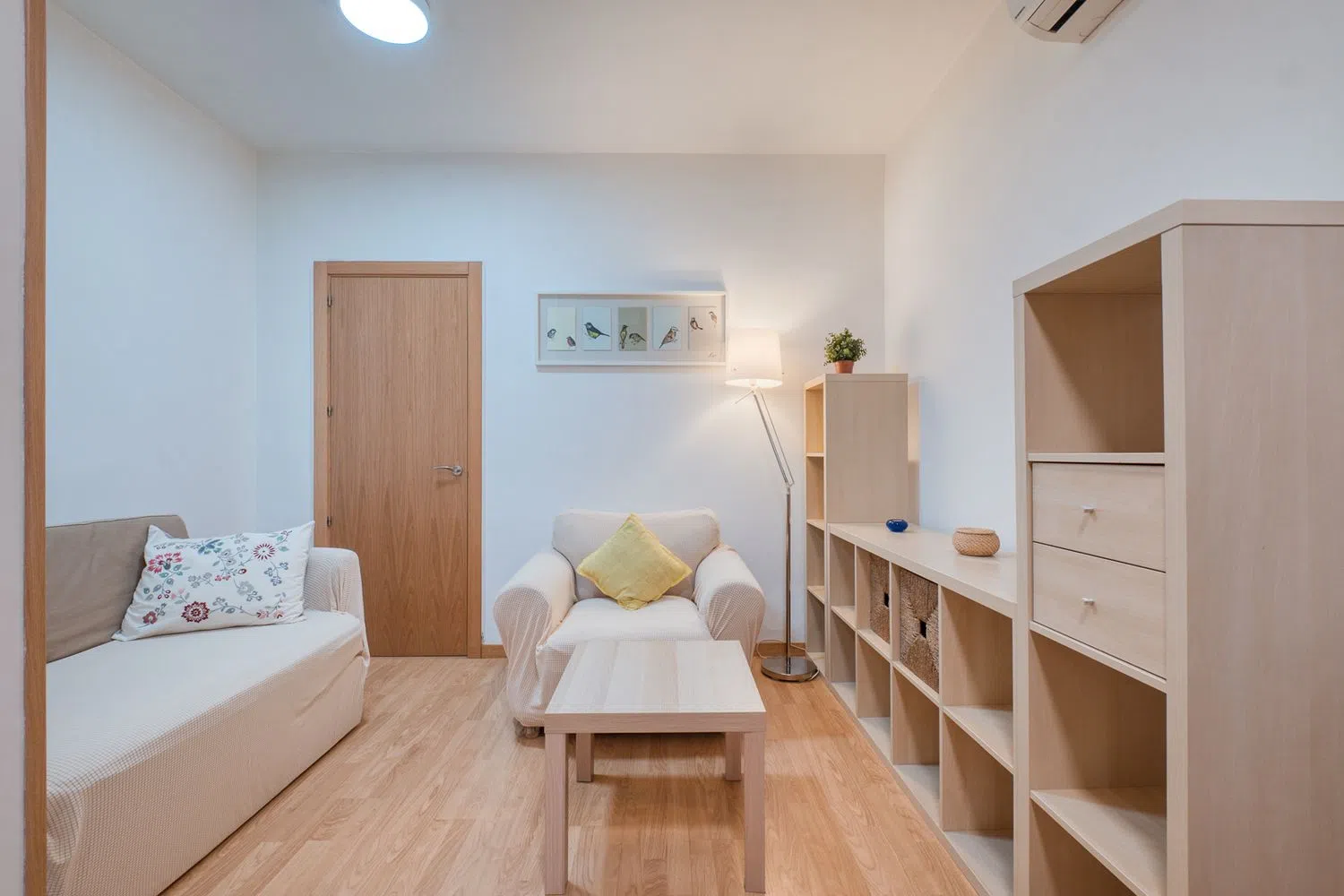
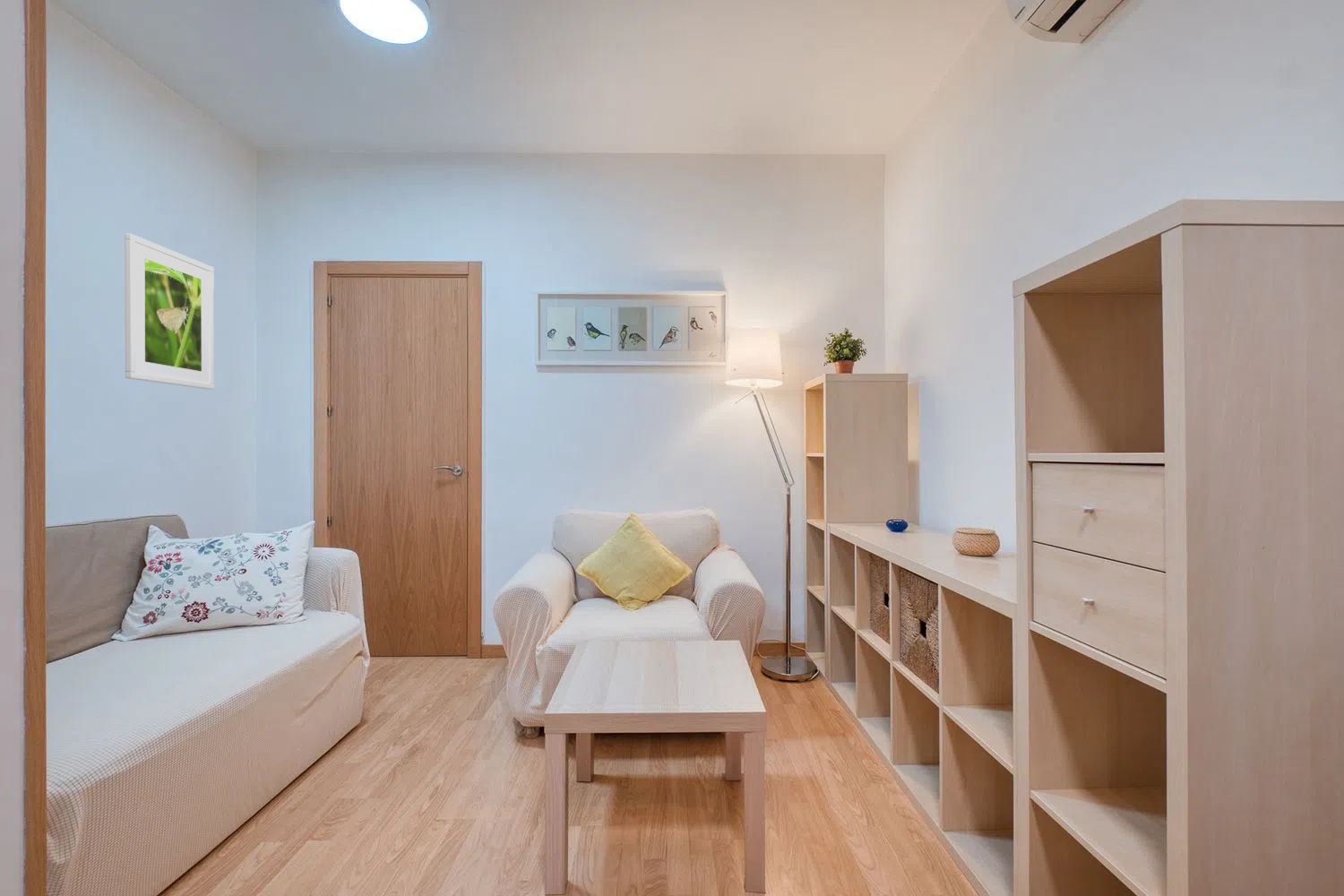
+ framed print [125,233,215,391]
